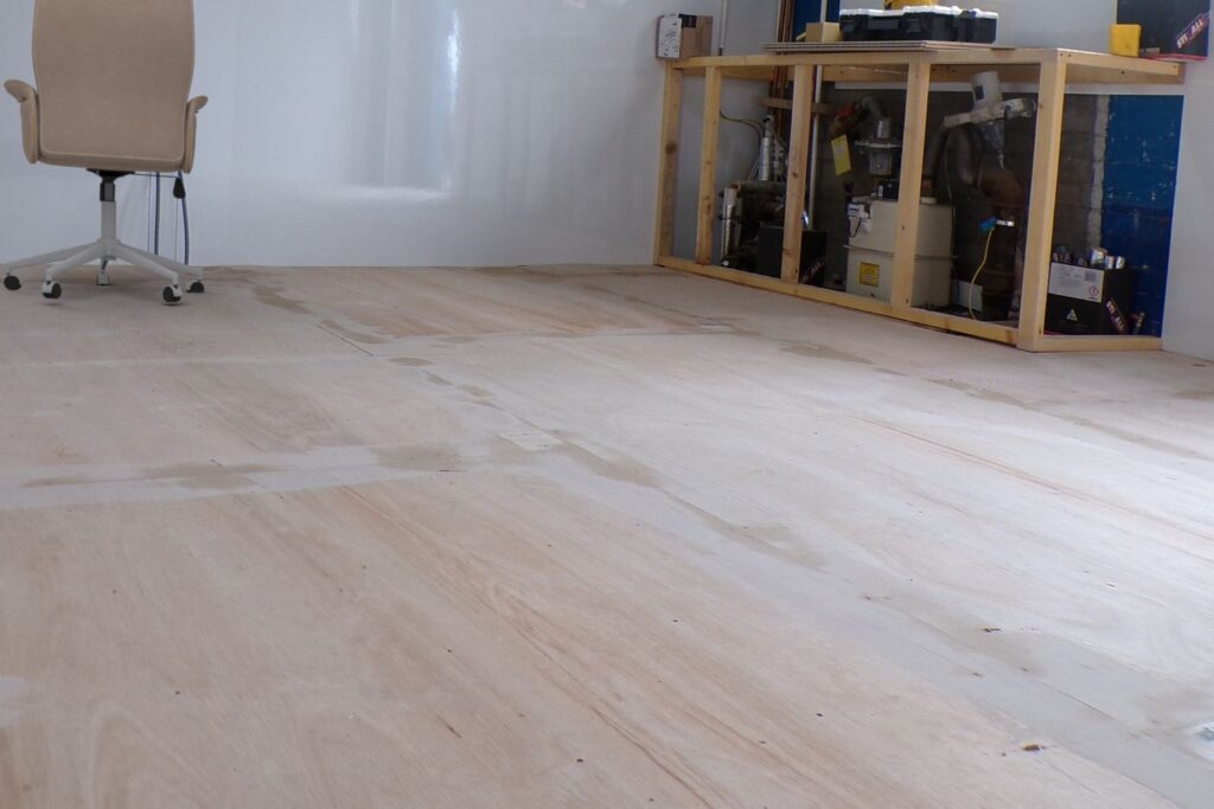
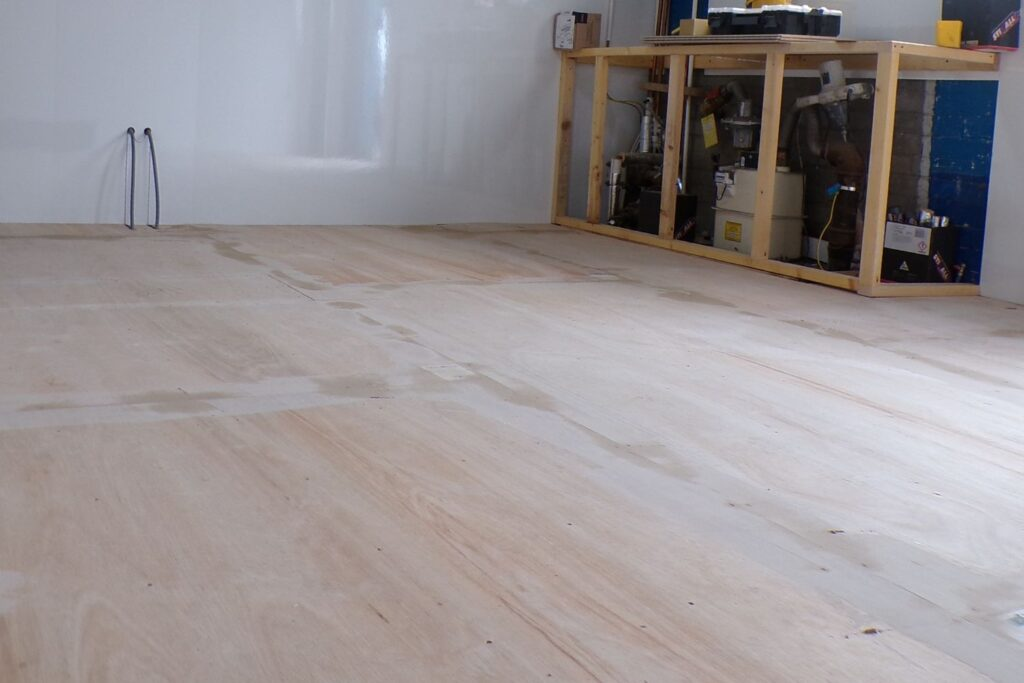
- office chair [1,0,210,303]
